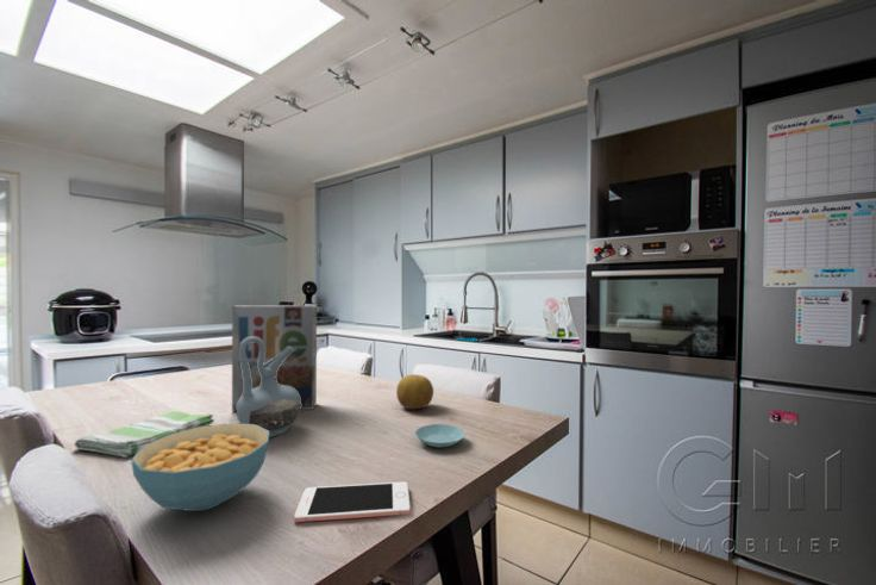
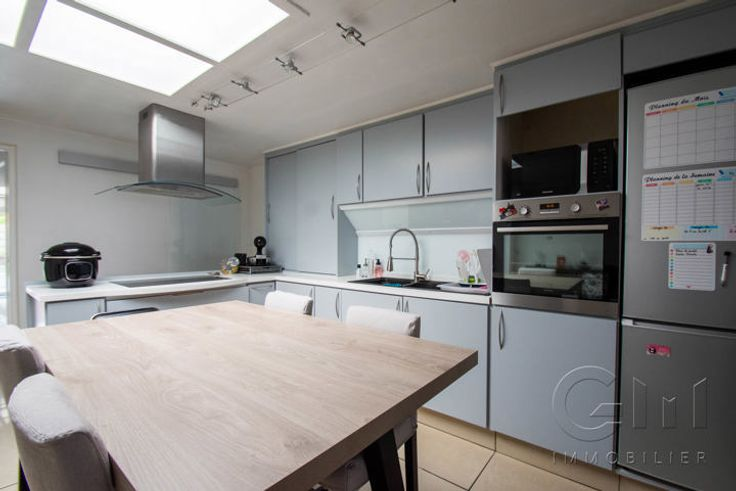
- saucer [414,423,465,449]
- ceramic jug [236,337,301,438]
- cereal box [231,304,318,412]
- fruit [395,373,434,410]
- cereal bowl [130,422,270,512]
- cell phone [293,480,411,523]
- dish towel [73,410,215,459]
